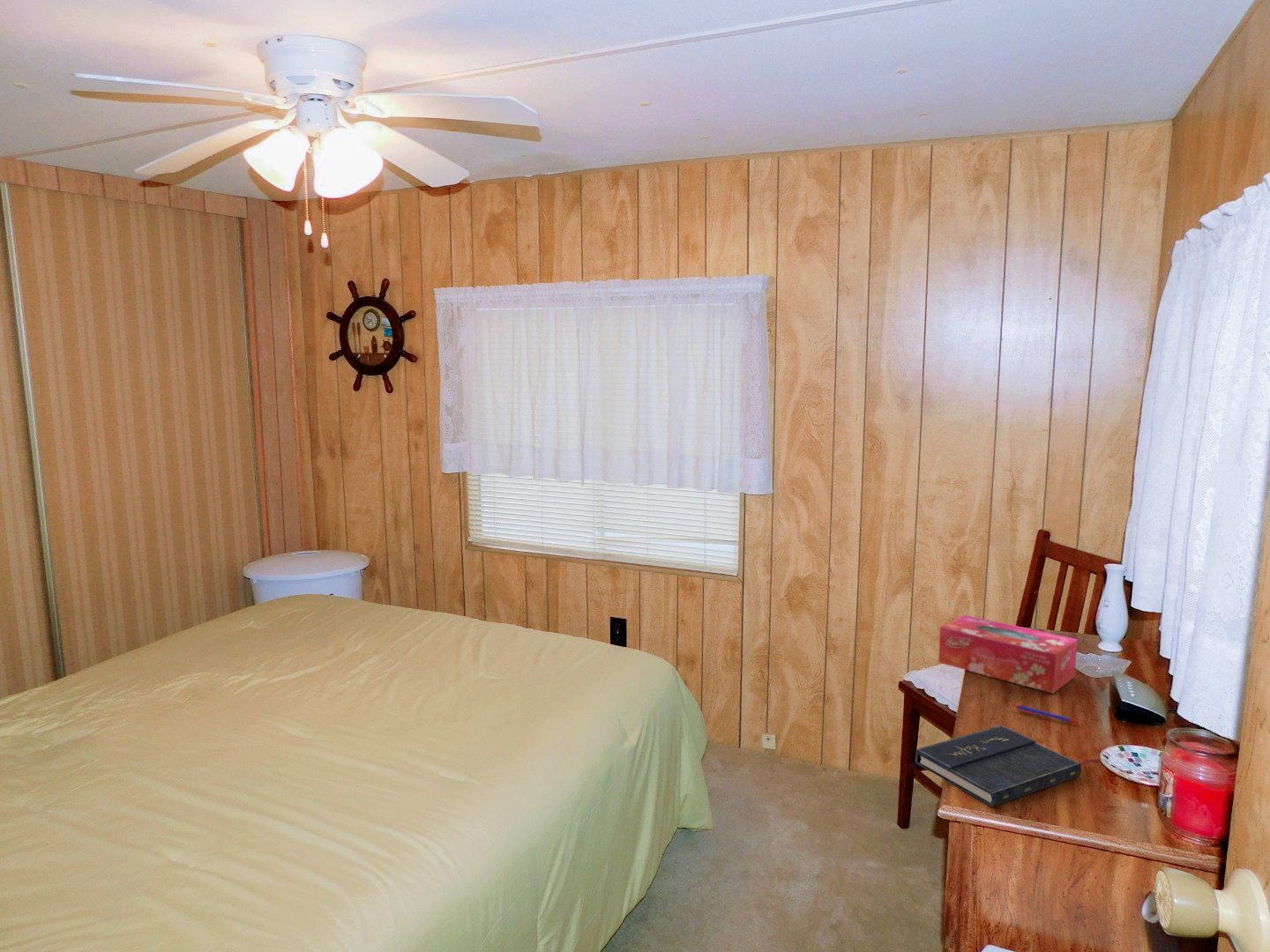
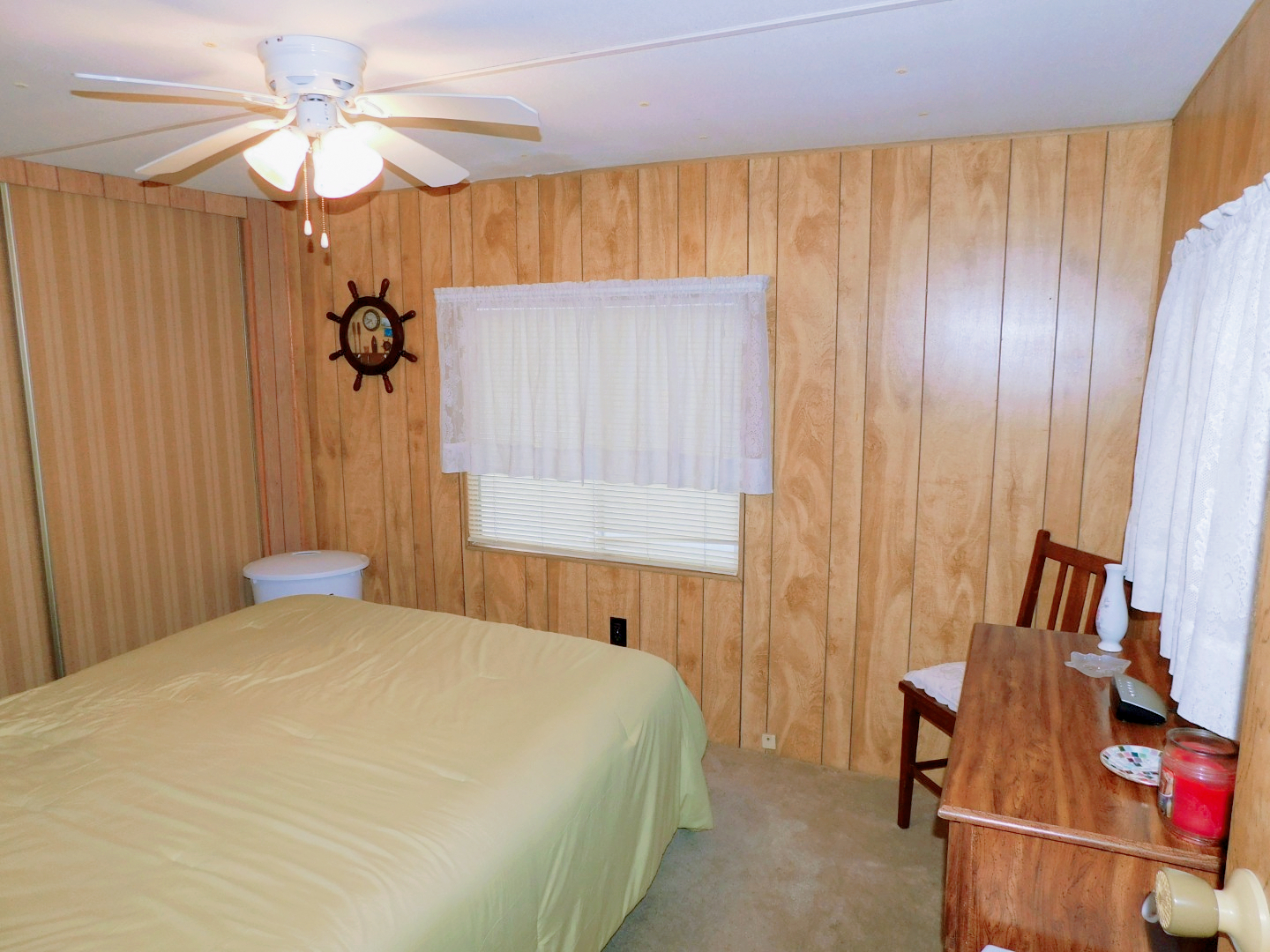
- pen [1012,703,1080,724]
- tissue box [938,614,1079,695]
- book [915,725,1102,807]
